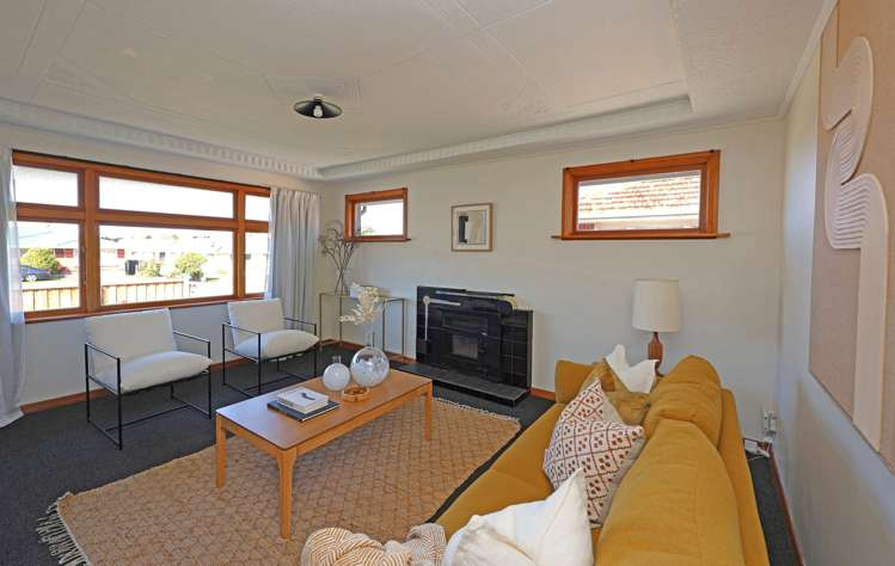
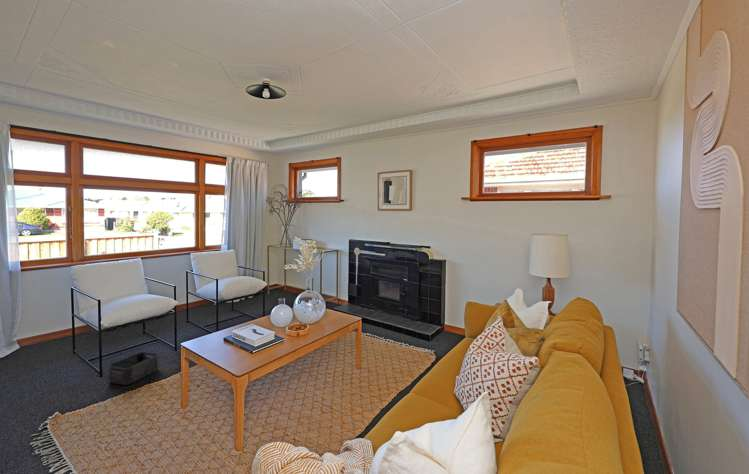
+ storage bin [108,351,159,386]
